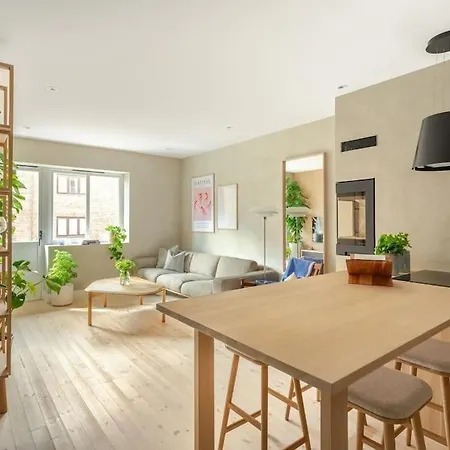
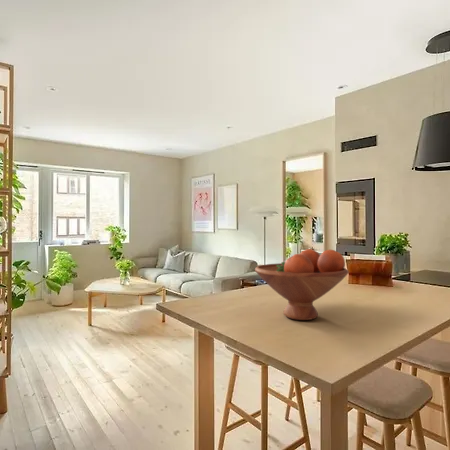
+ fruit bowl [254,248,350,321]
